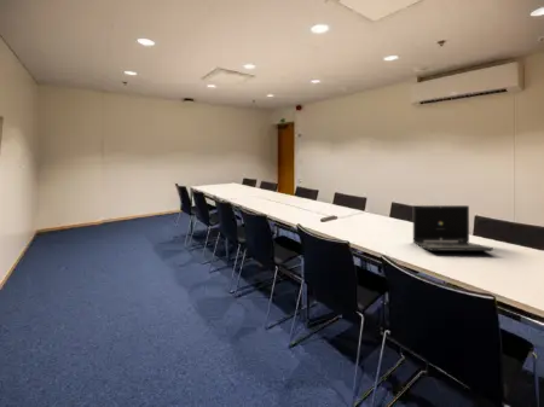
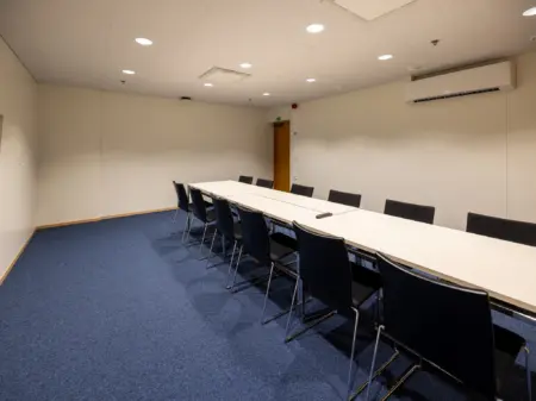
- laptop [412,204,494,252]
